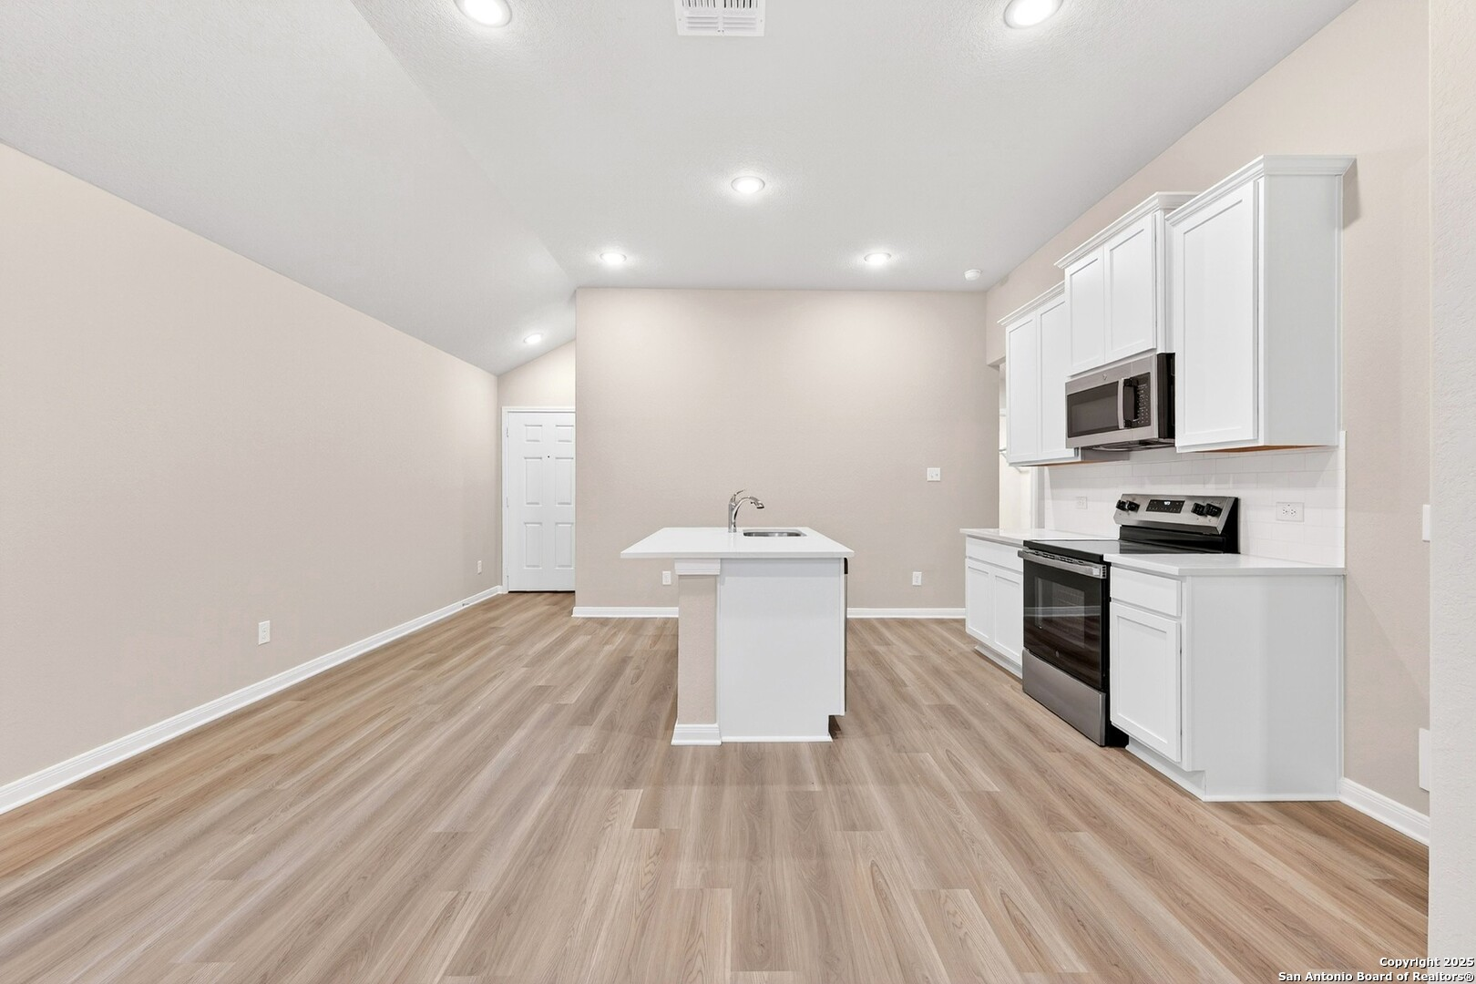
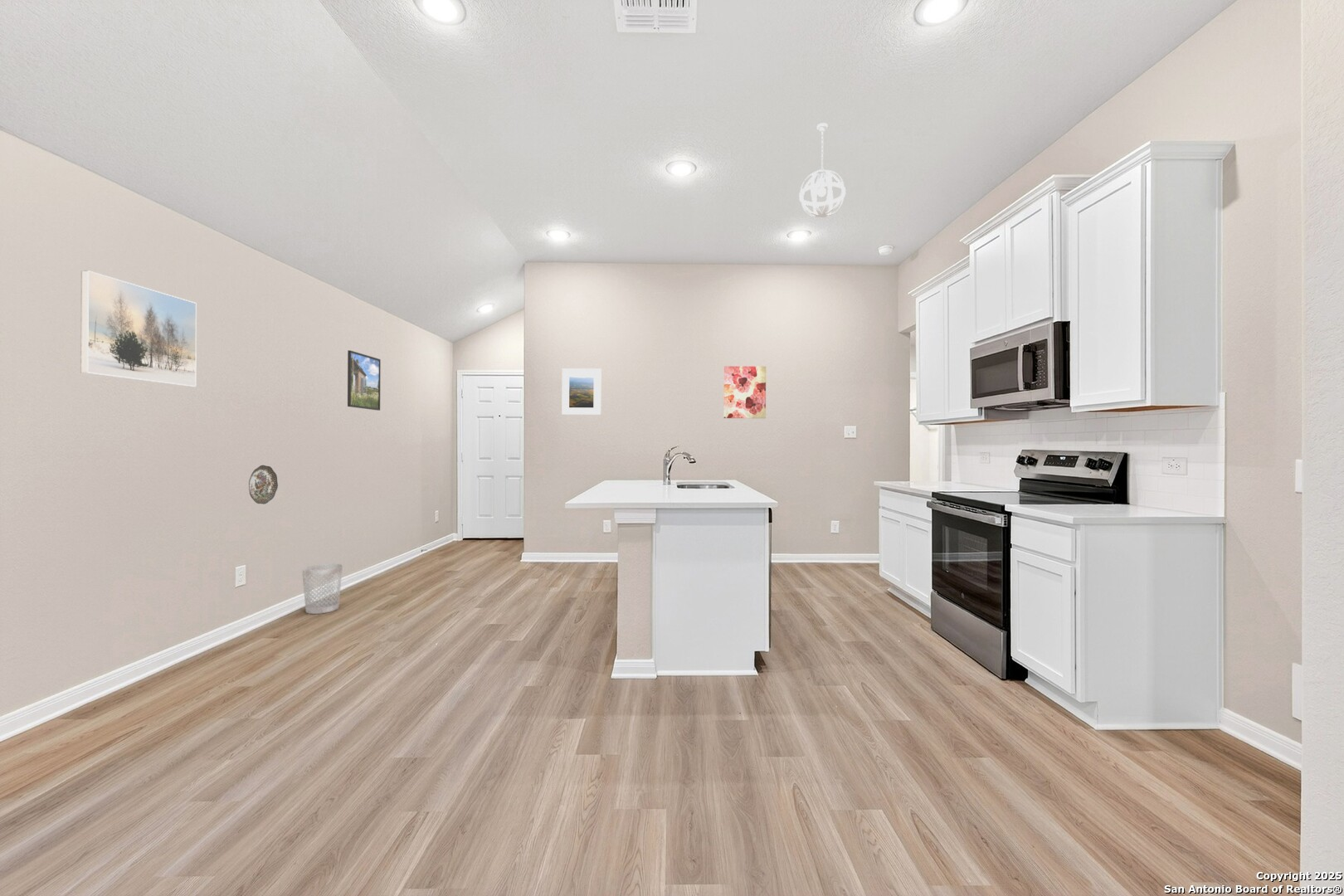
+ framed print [80,270,197,387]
+ decorative plate [248,465,279,505]
+ pendant light [798,122,846,218]
+ wastebasket [301,562,343,615]
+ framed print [562,368,601,416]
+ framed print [347,349,382,411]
+ wall art [723,365,767,419]
